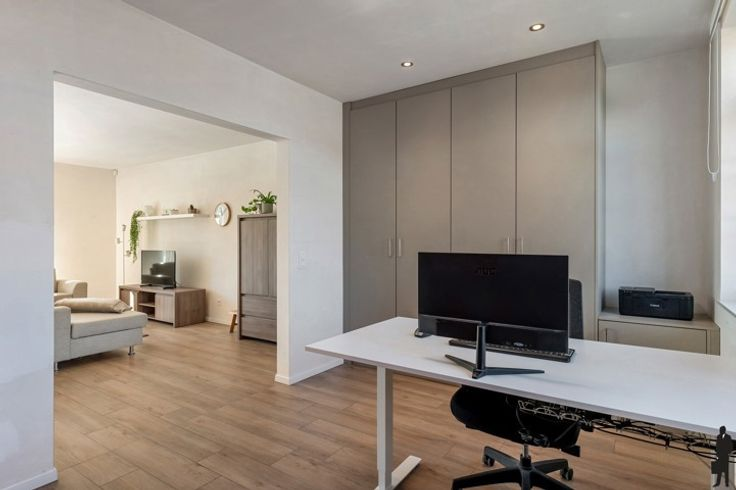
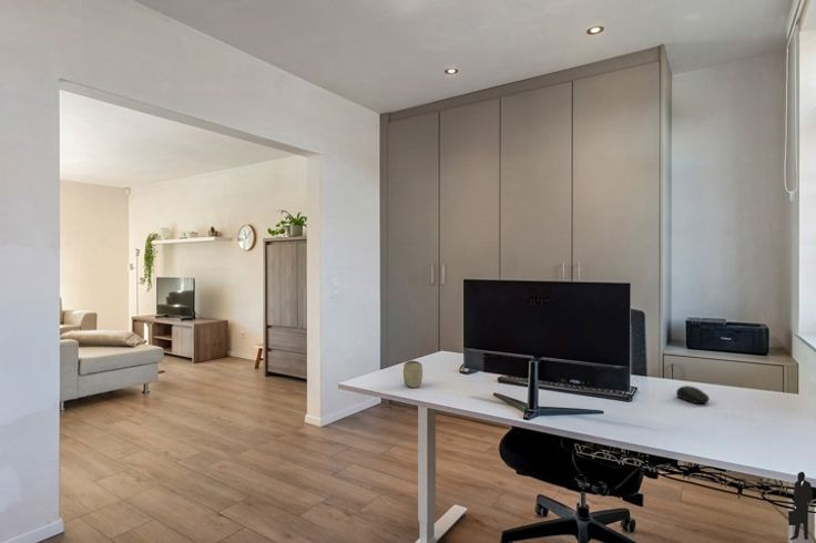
+ cup [402,359,424,389]
+ computer mouse [675,385,711,404]
